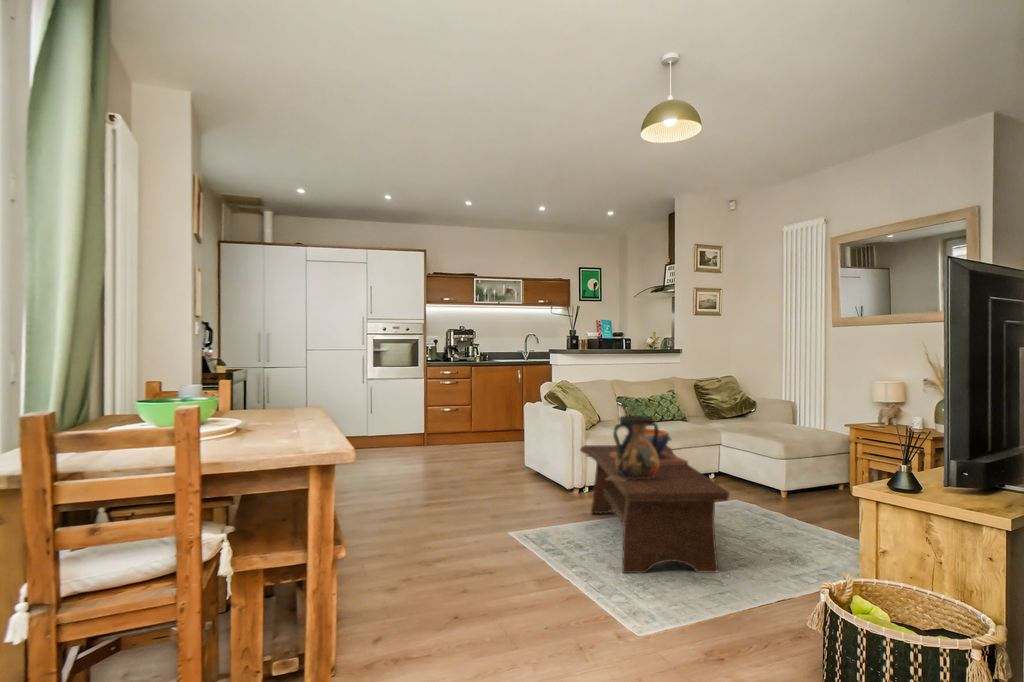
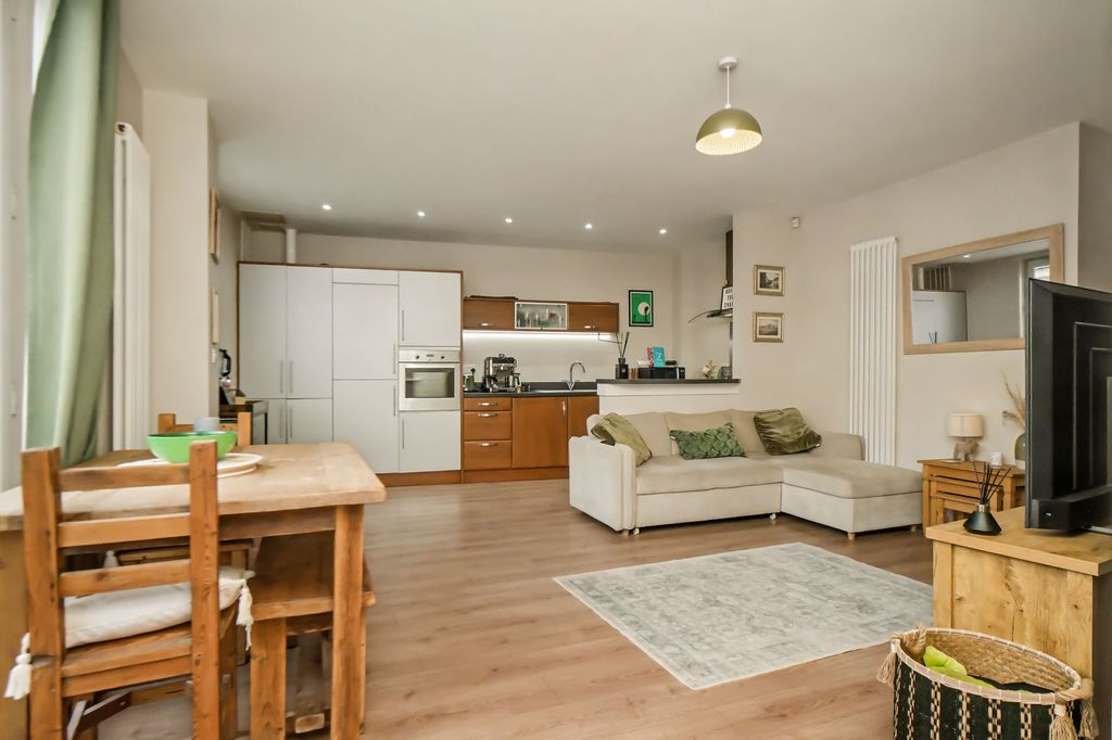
- decorative bowl [610,427,689,466]
- coffee table [579,444,731,574]
- vase [605,414,660,482]
